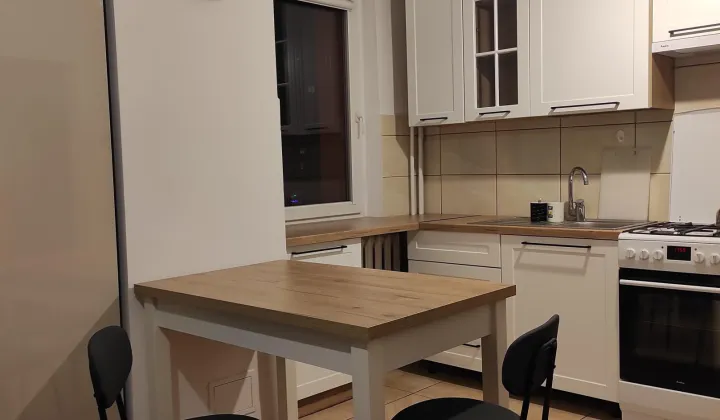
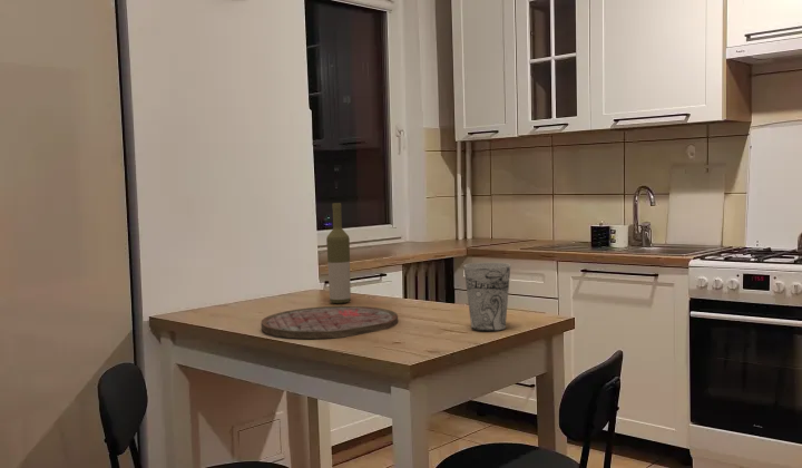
+ cup [462,262,511,332]
+ cutting board [260,305,399,340]
+ bottle [325,202,352,304]
